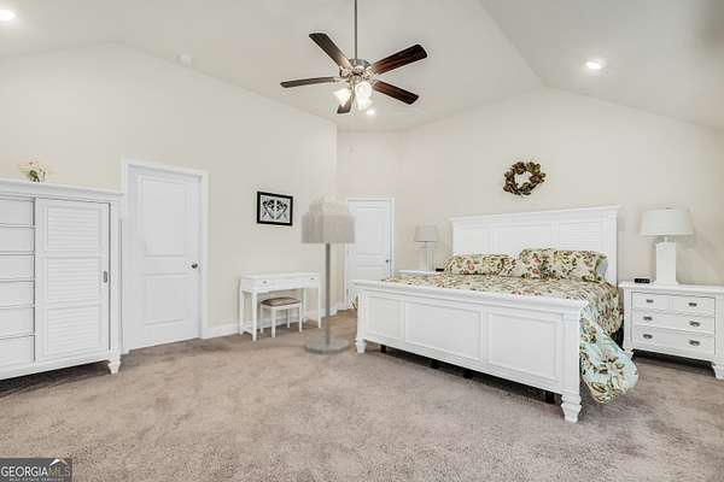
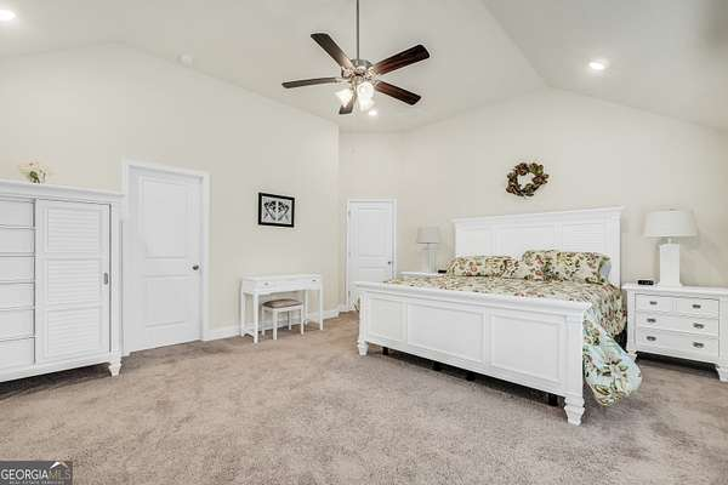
- floor lamp [300,195,356,355]
